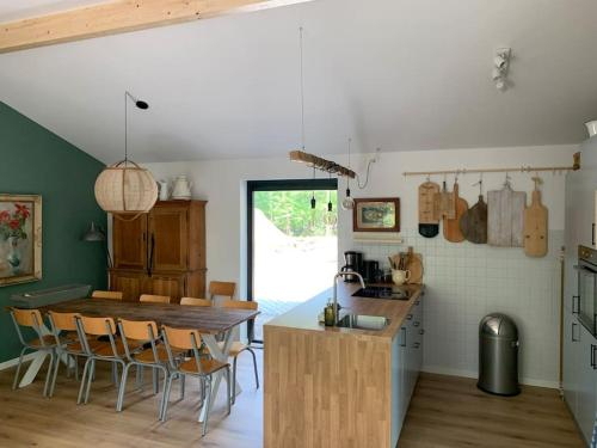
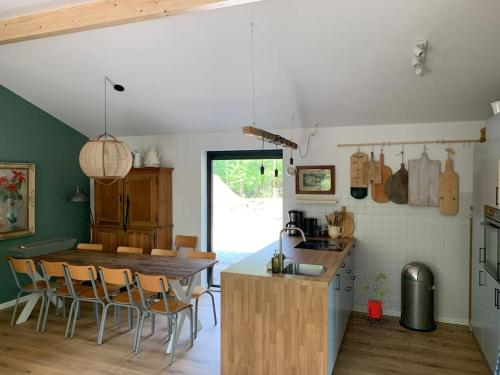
+ house plant [357,273,392,326]
